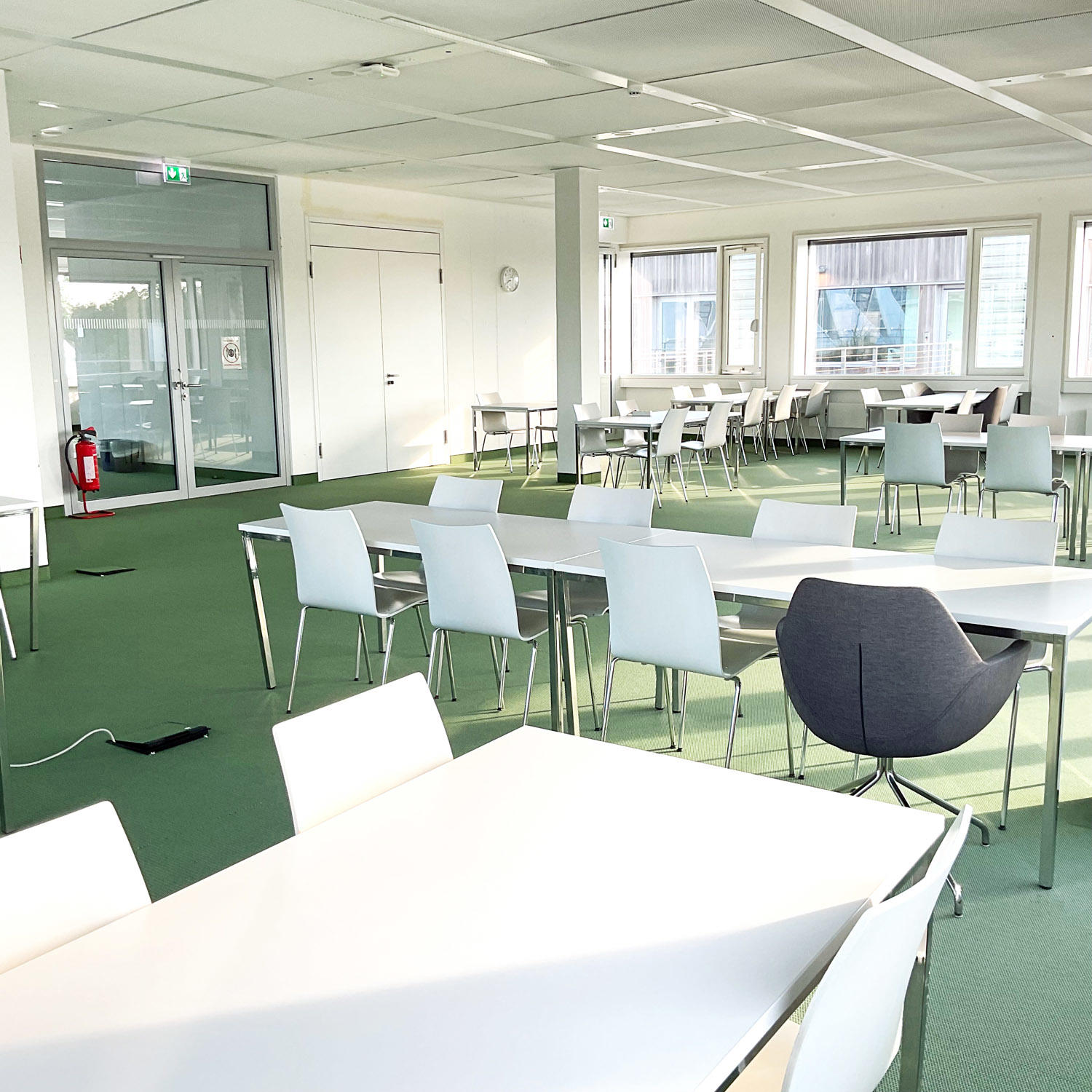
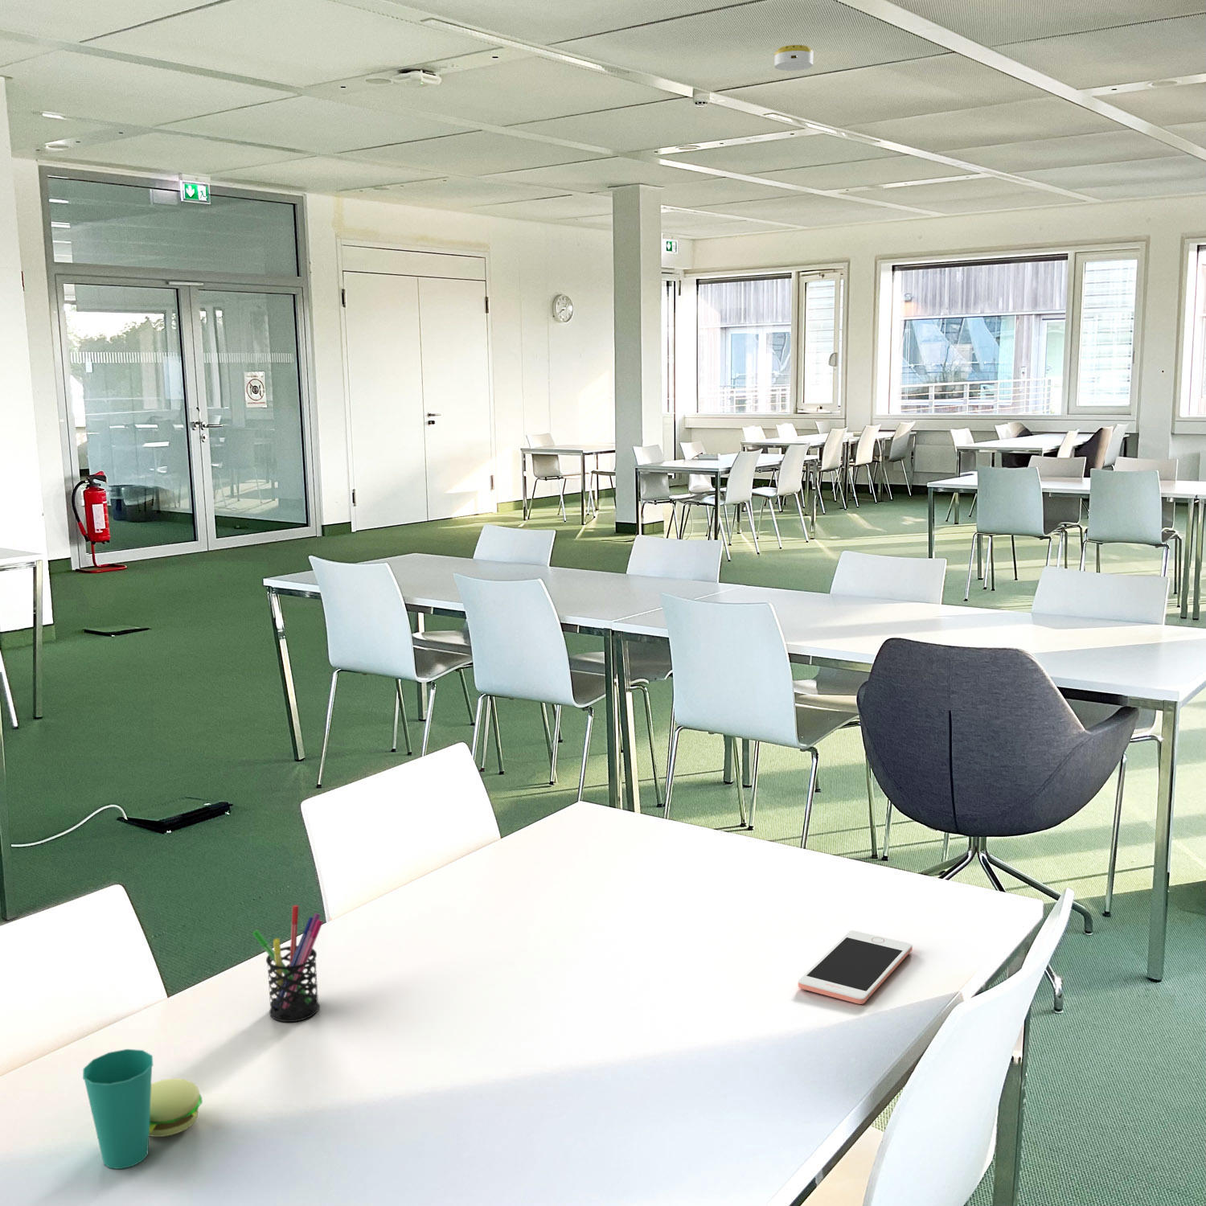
+ cell phone [797,930,913,1005]
+ pen holder [252,905,324,1023]
+ smoke detector [773,44,814,72]
+ cup [82,1048,203,1170]
